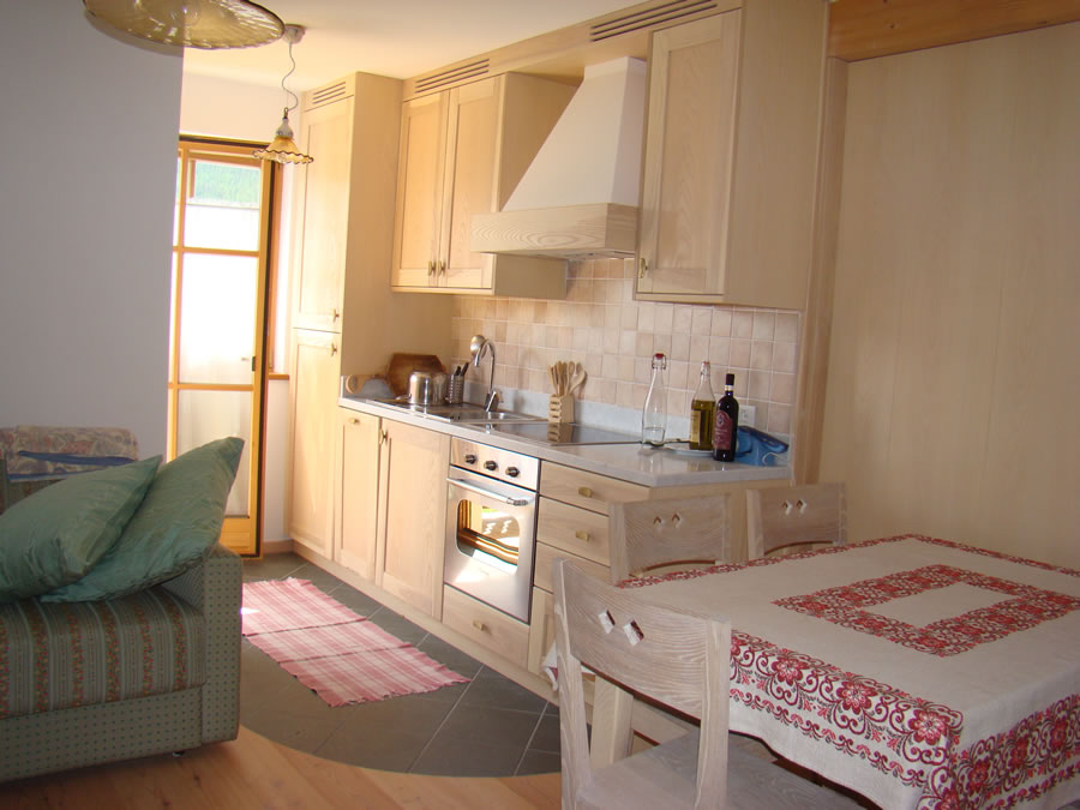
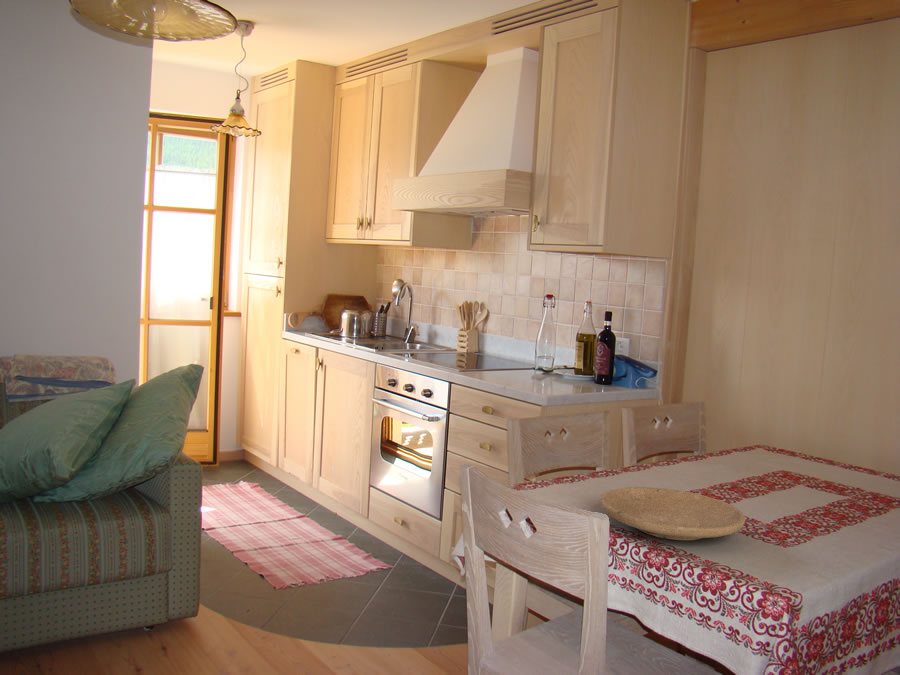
+ plate [600,486,746,541]
